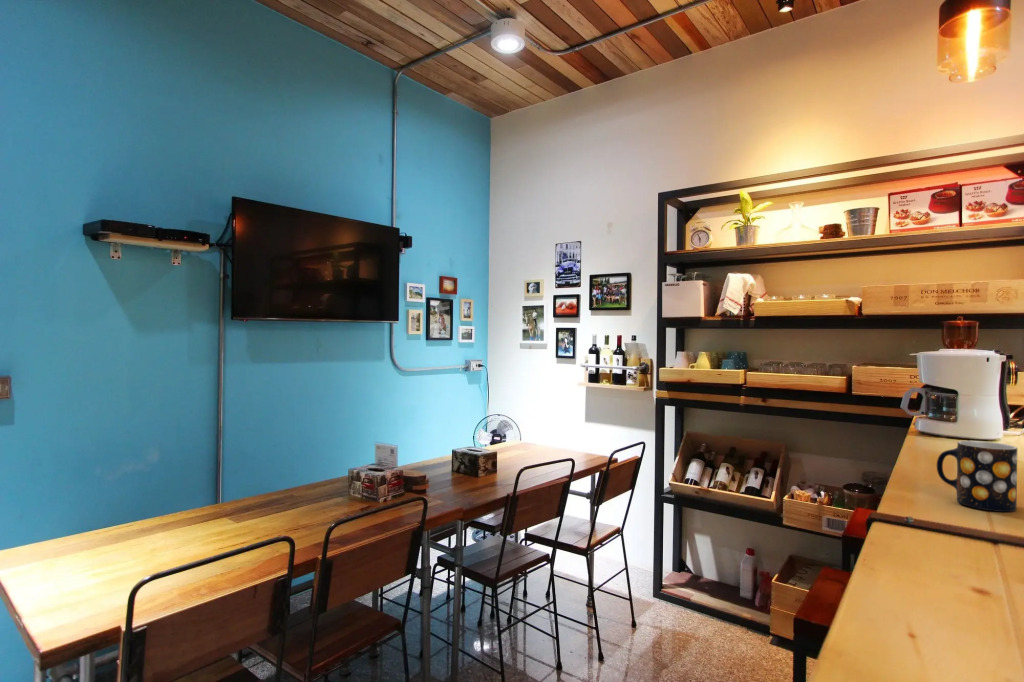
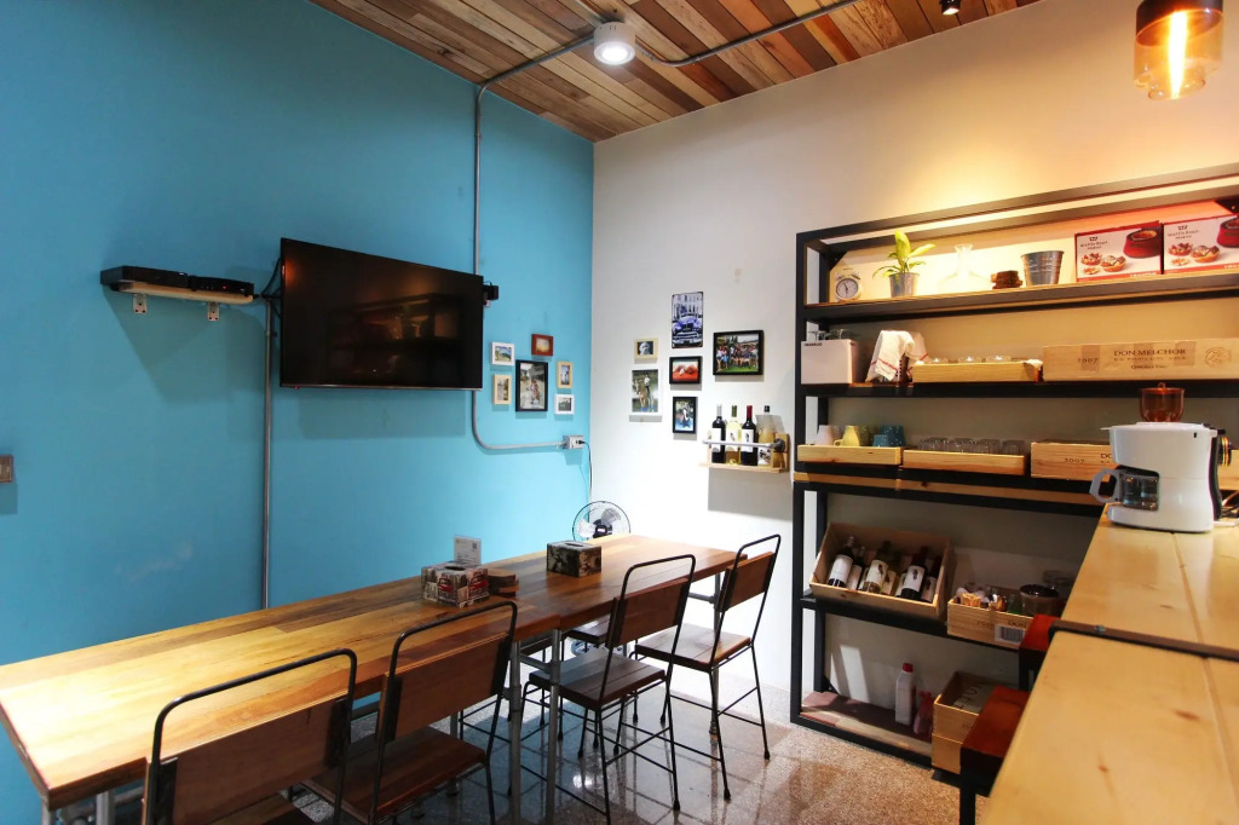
- mug [936,440,1018,513]
